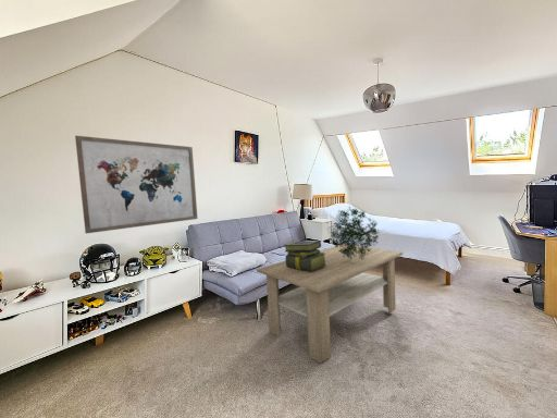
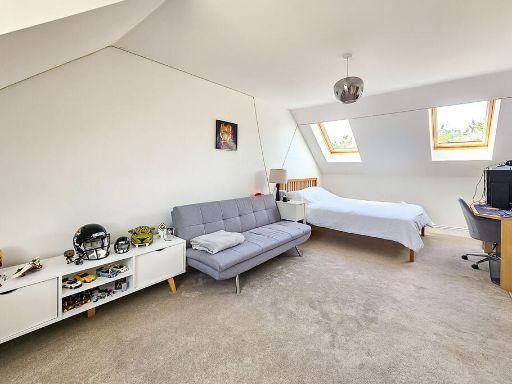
- stack of books [283,239,327,271]
- wall art [74,135,198,234]
- coffee table [256,244,404,365]
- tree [327,206,381,260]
